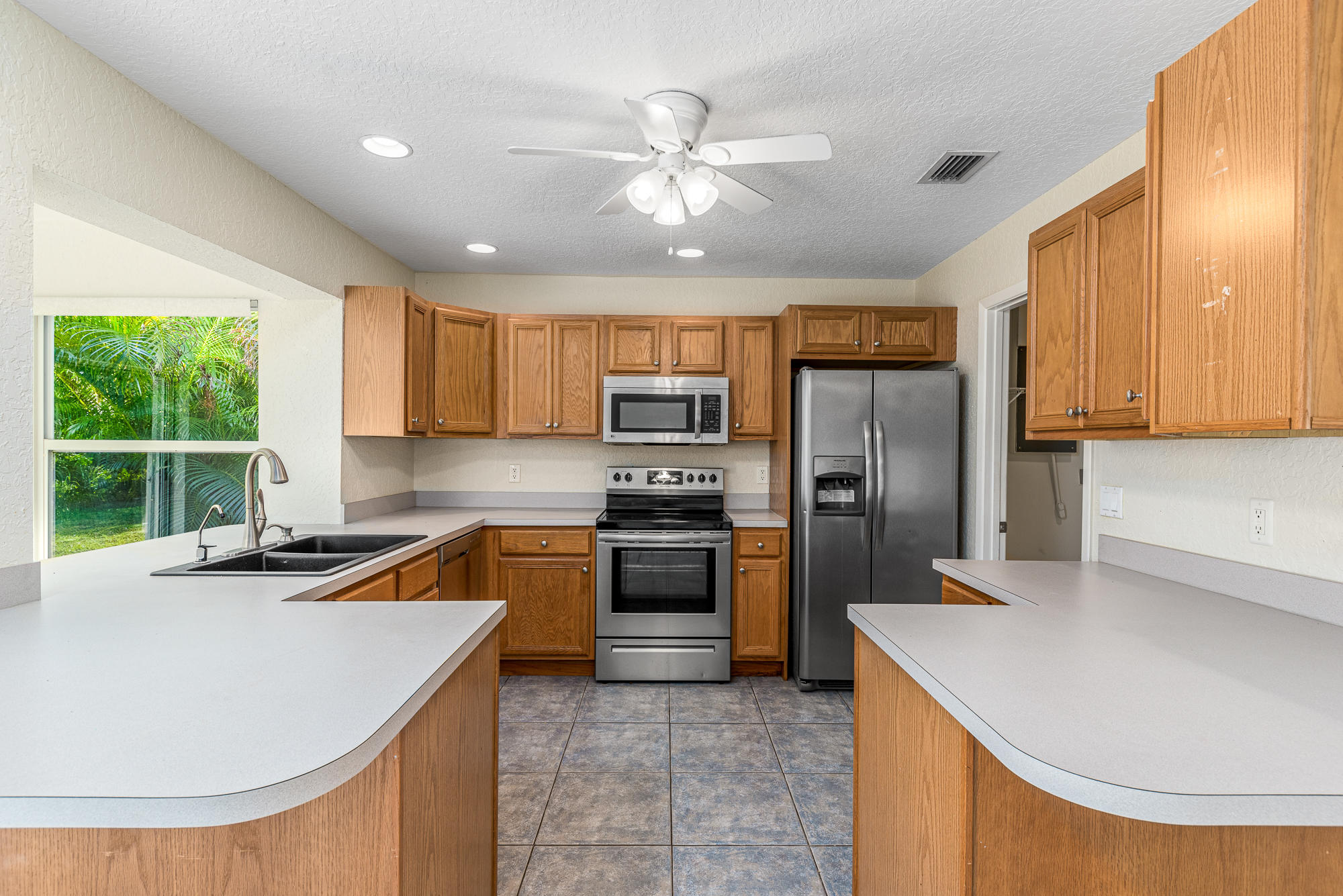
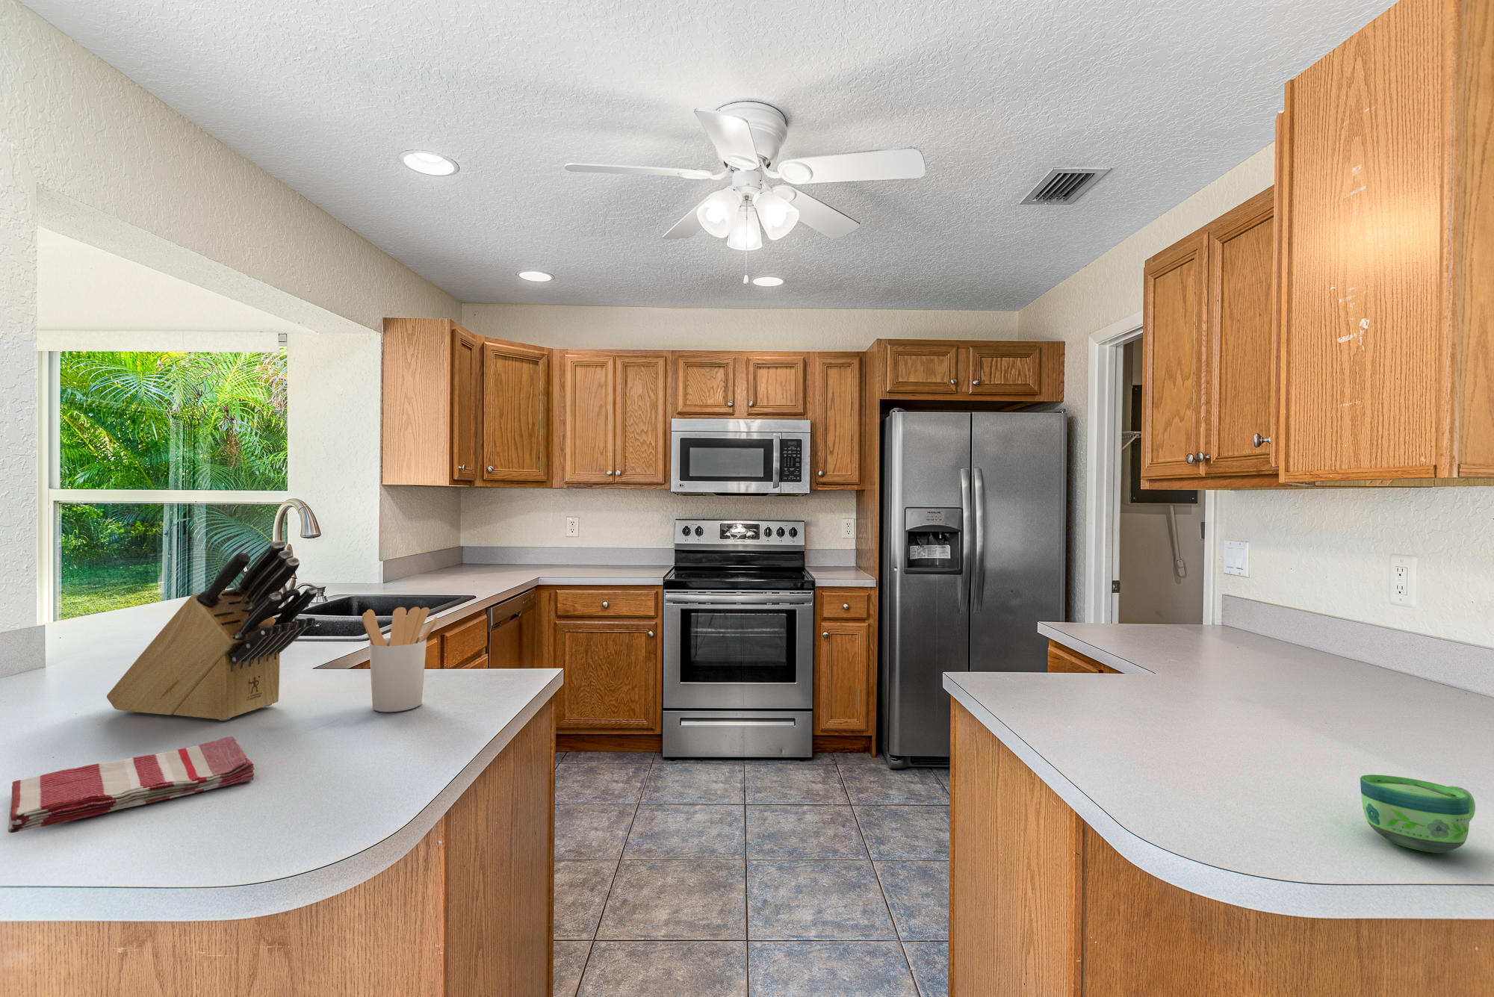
+ dish towel [7,736,255,833]
+ utensil holder [362,606,439,712]
+ knife block [106,540,318,721]
+ cup [1359,773,1476,853]
